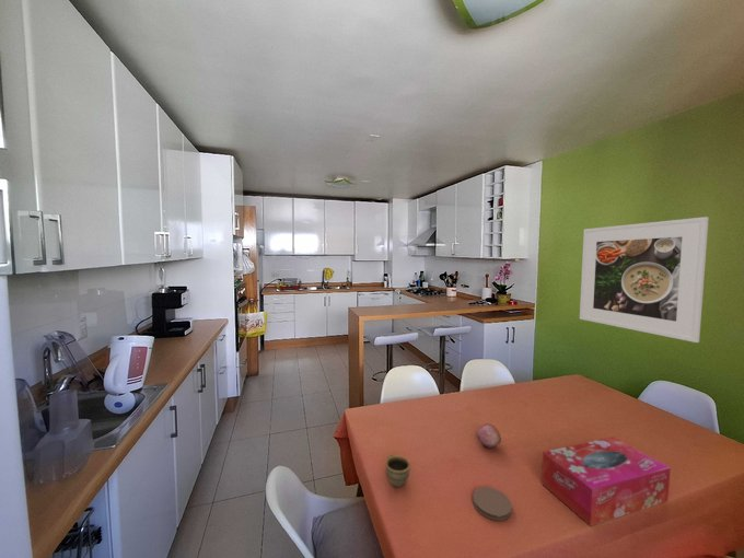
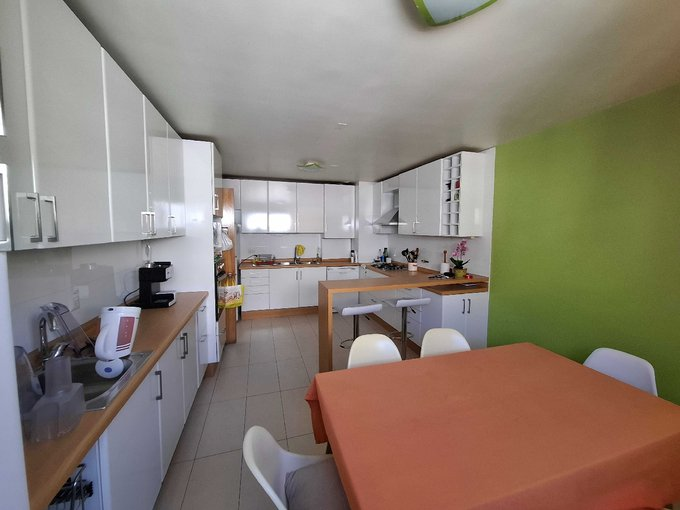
- fruit [476,422,502,449]
- coaster [472,486,513,522]
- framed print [579,216,710,344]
- cup [385,454,411,488]
- tissue box [540,435,672,527]
